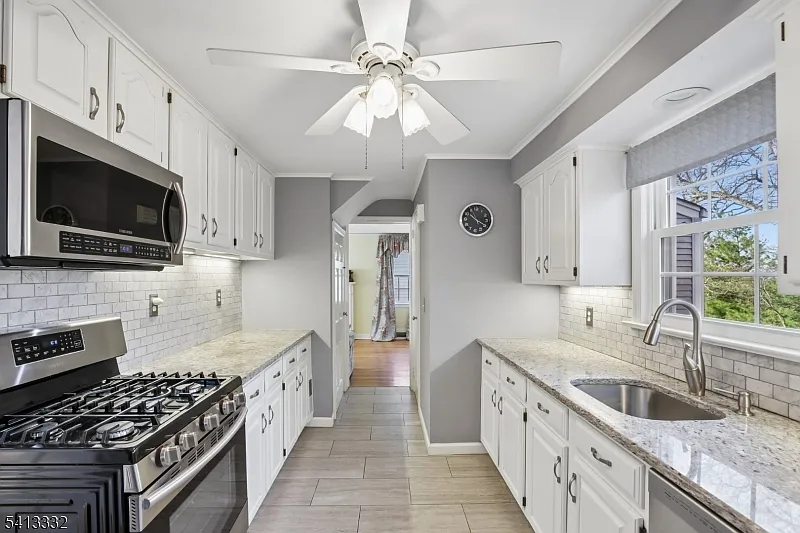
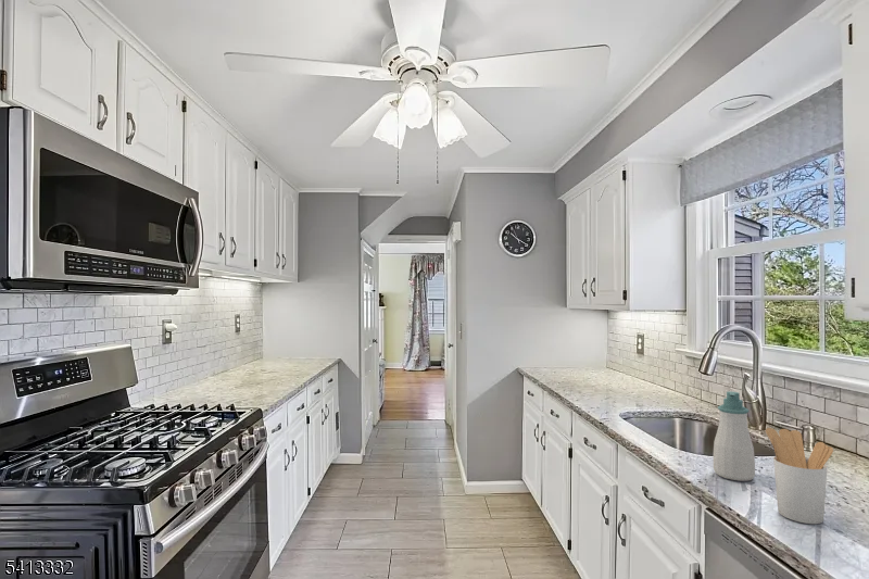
+ soap bottle [713,390,756,482]
+ utensil holder [765,427,834,525]
